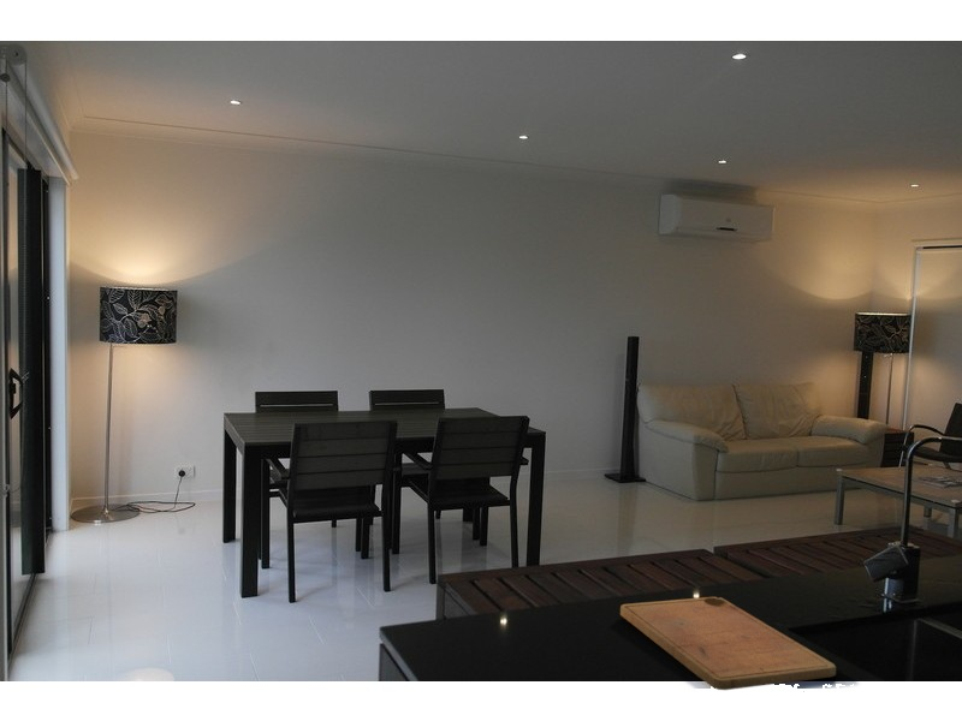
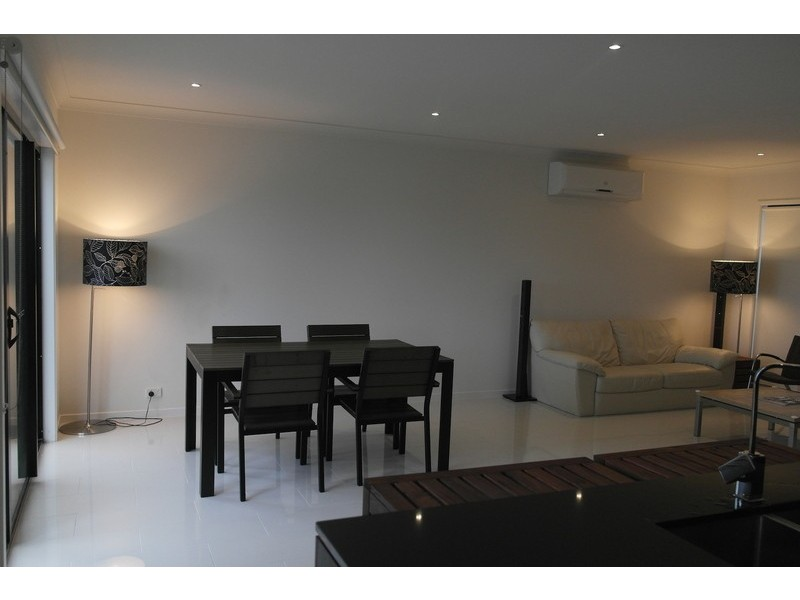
- cutting board [619,596,837,691]
